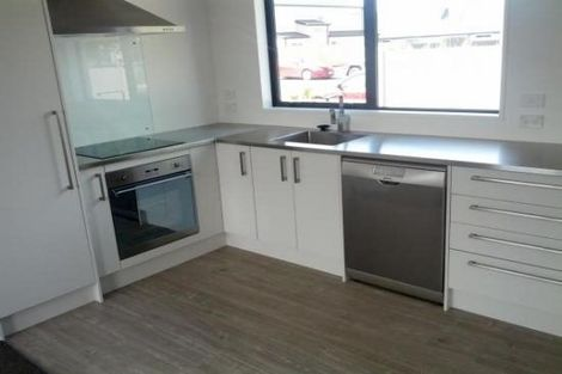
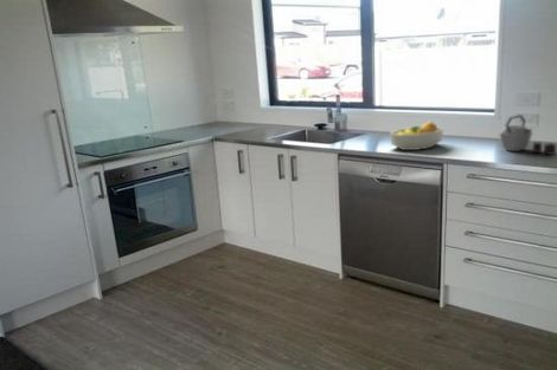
+ kettle [498,113,557,156]
+ fruit bowl [389,119,444,151]
